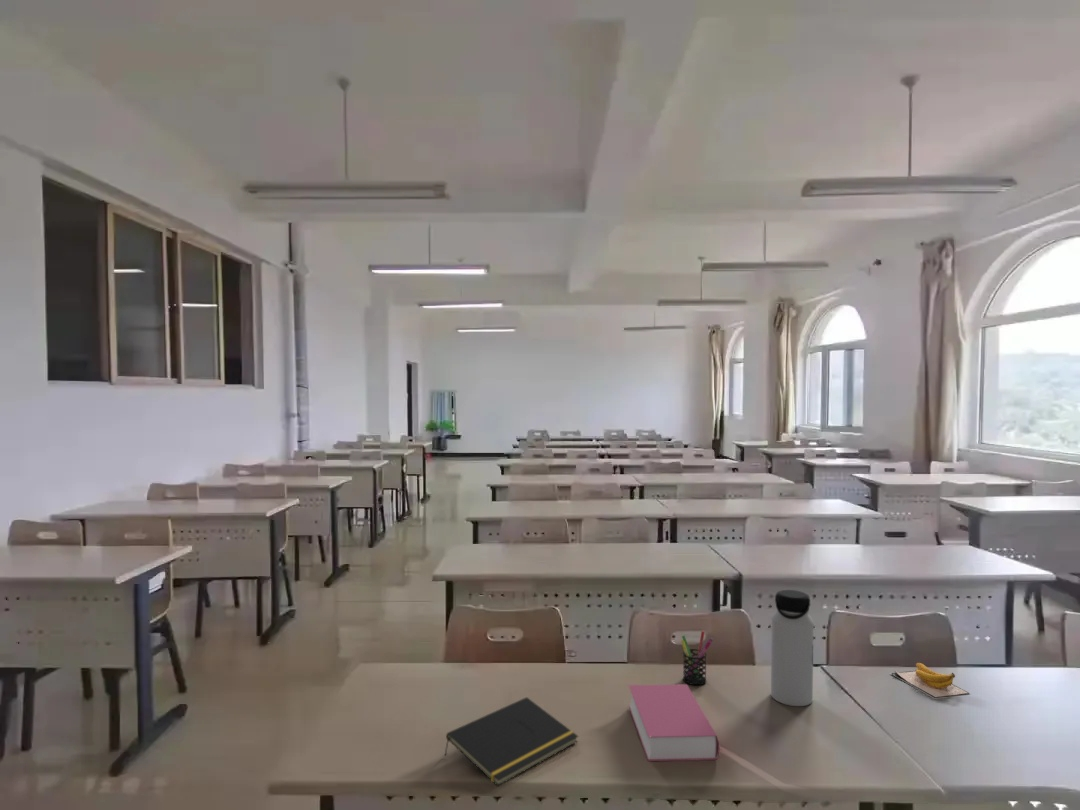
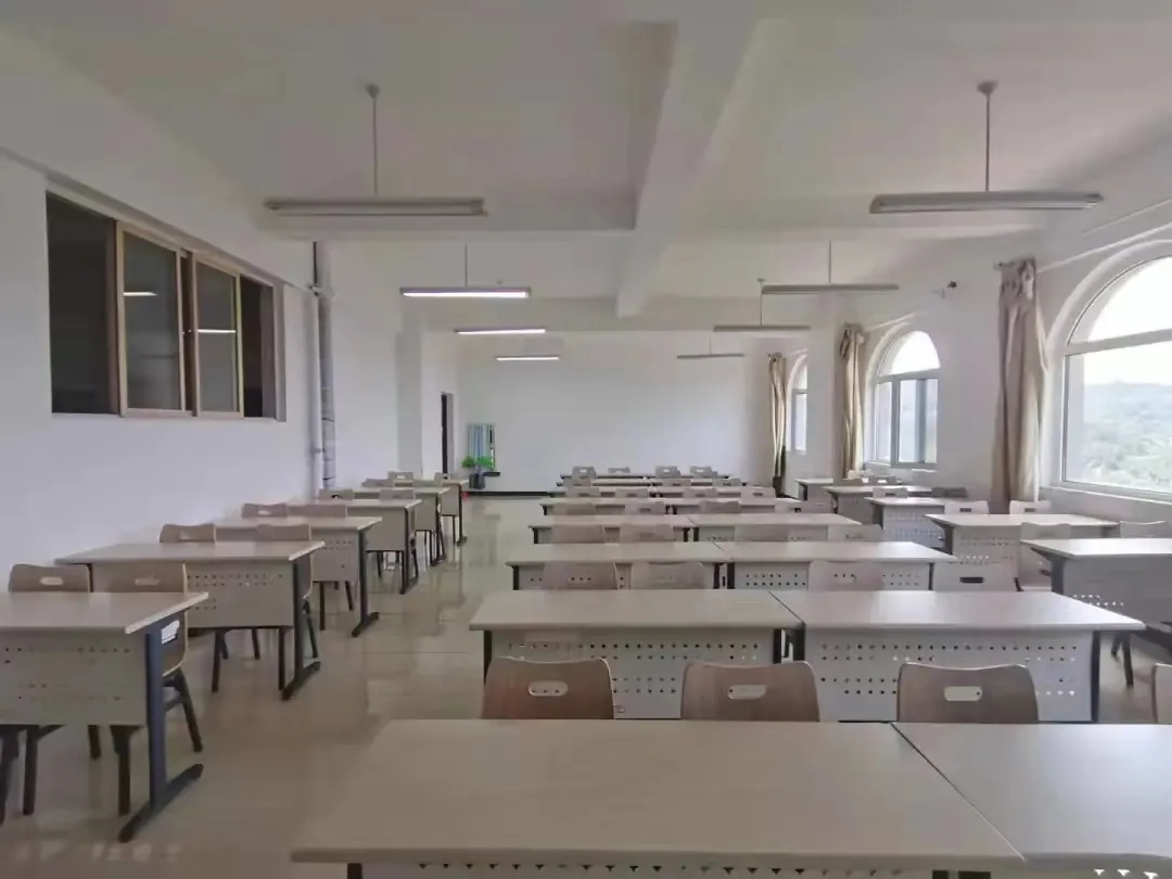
- pen holder [680,630,714,686]
- book [628,683,721,762]
- water bottle [770,589,815,707]
- banana [889,662,971,700]
- notepad [443,696,579,787]
